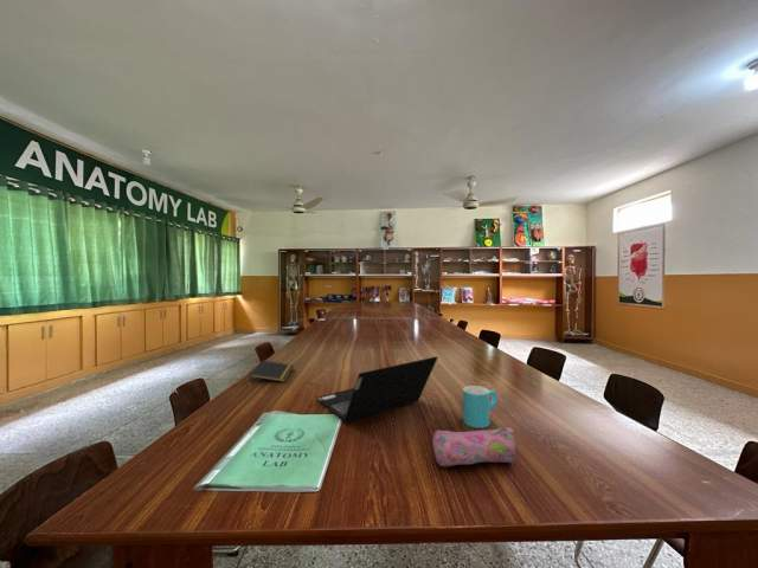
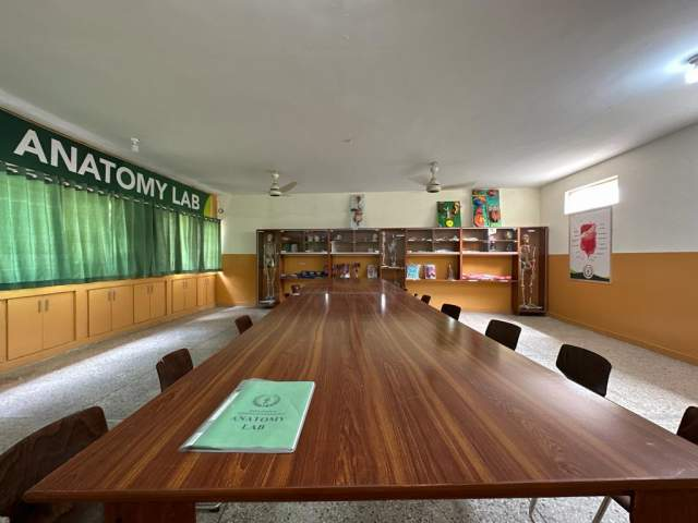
- pencil case [431,426,516,467]
- laptop computer [315,355,438,425]
- notepad [248,360,294,383]
- cup [462,385,497,430]
